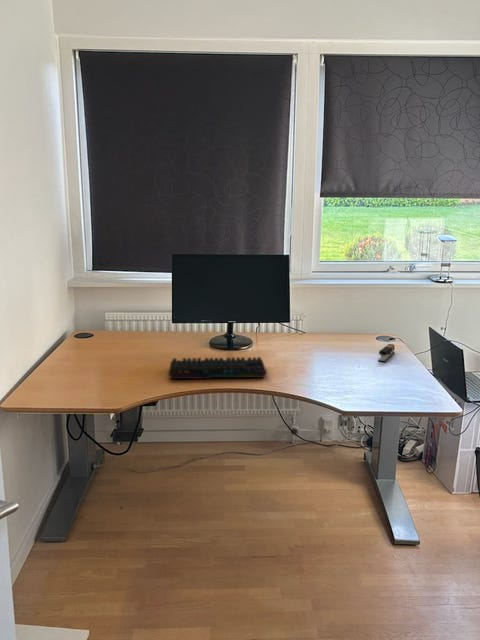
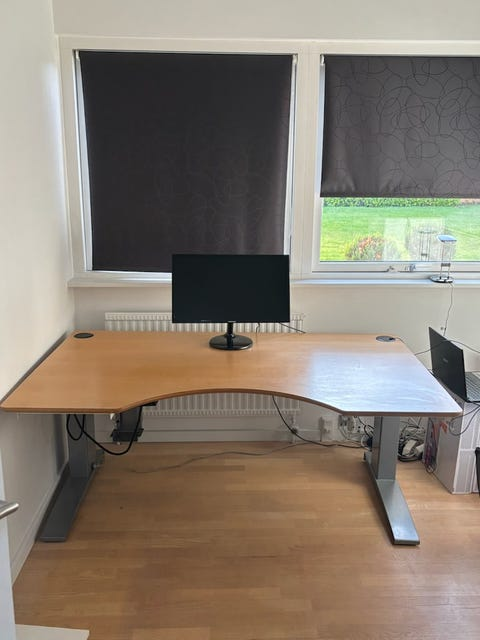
- stapler [377,343,396,363]
- keyboard [168,356,268,380]
